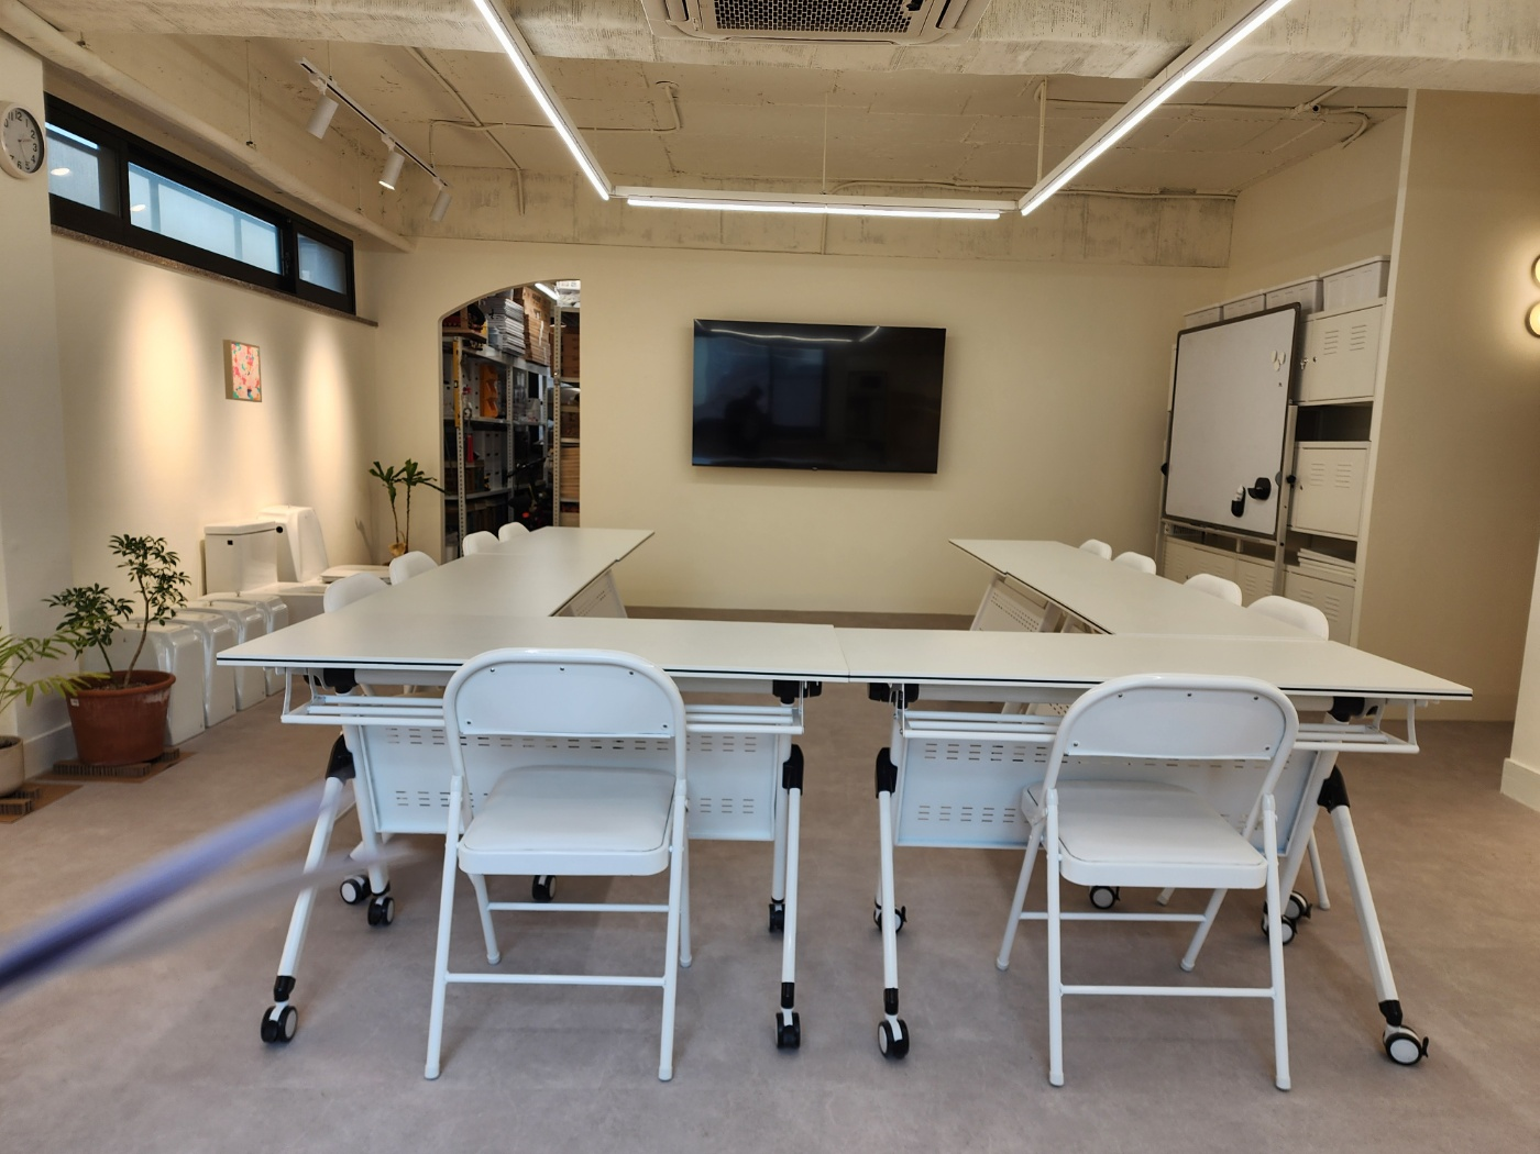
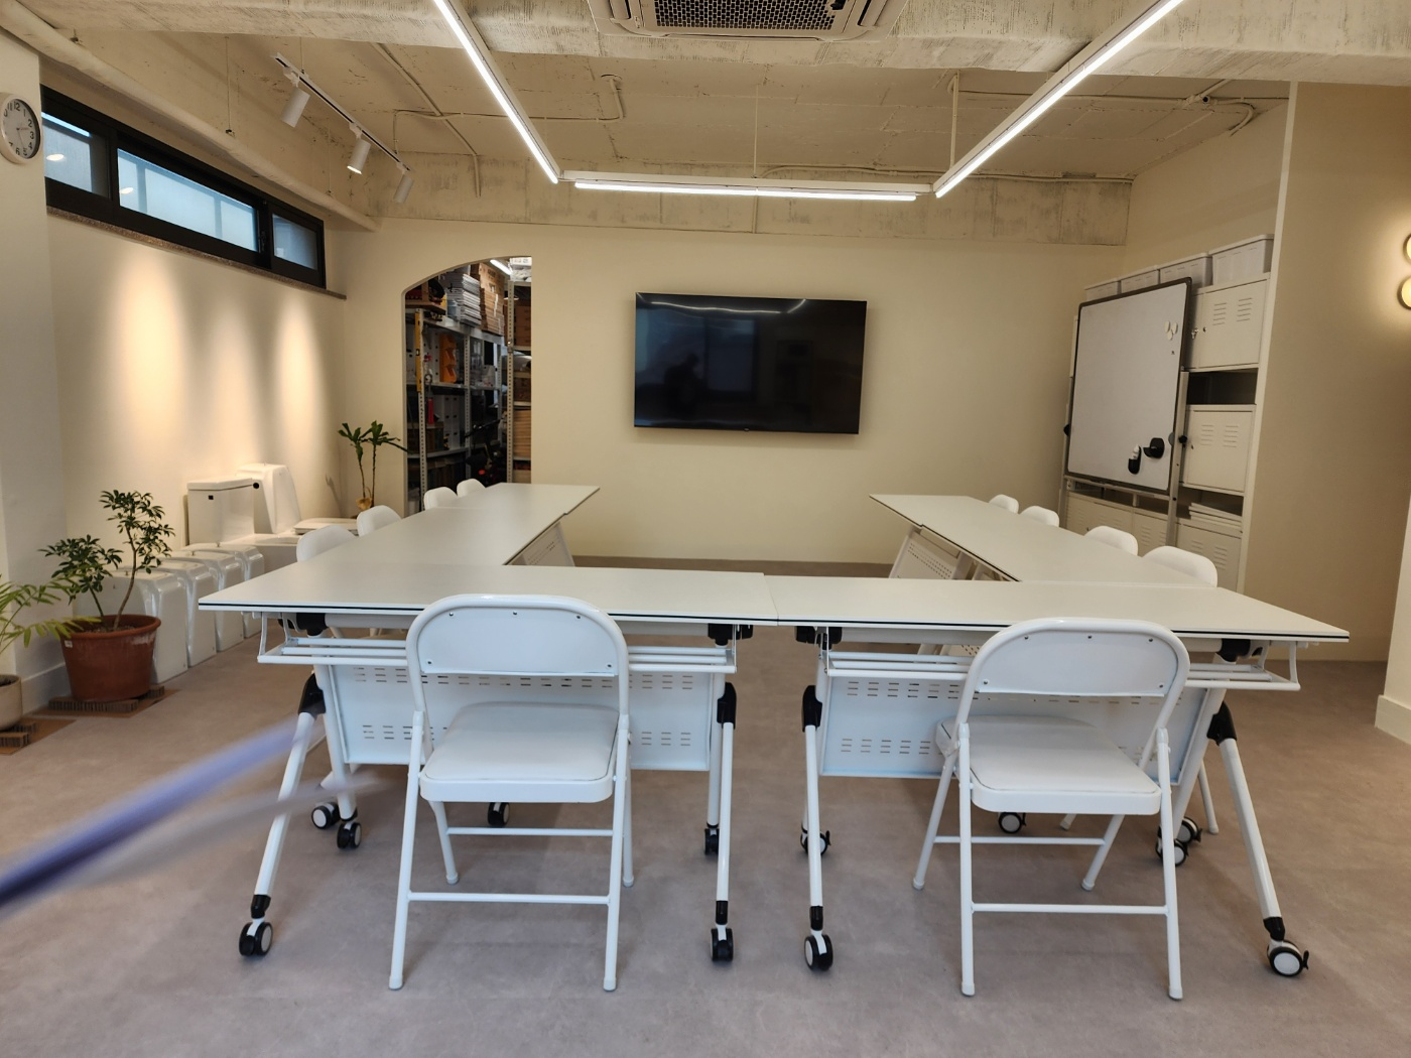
- wall art [222,338,263,404]
